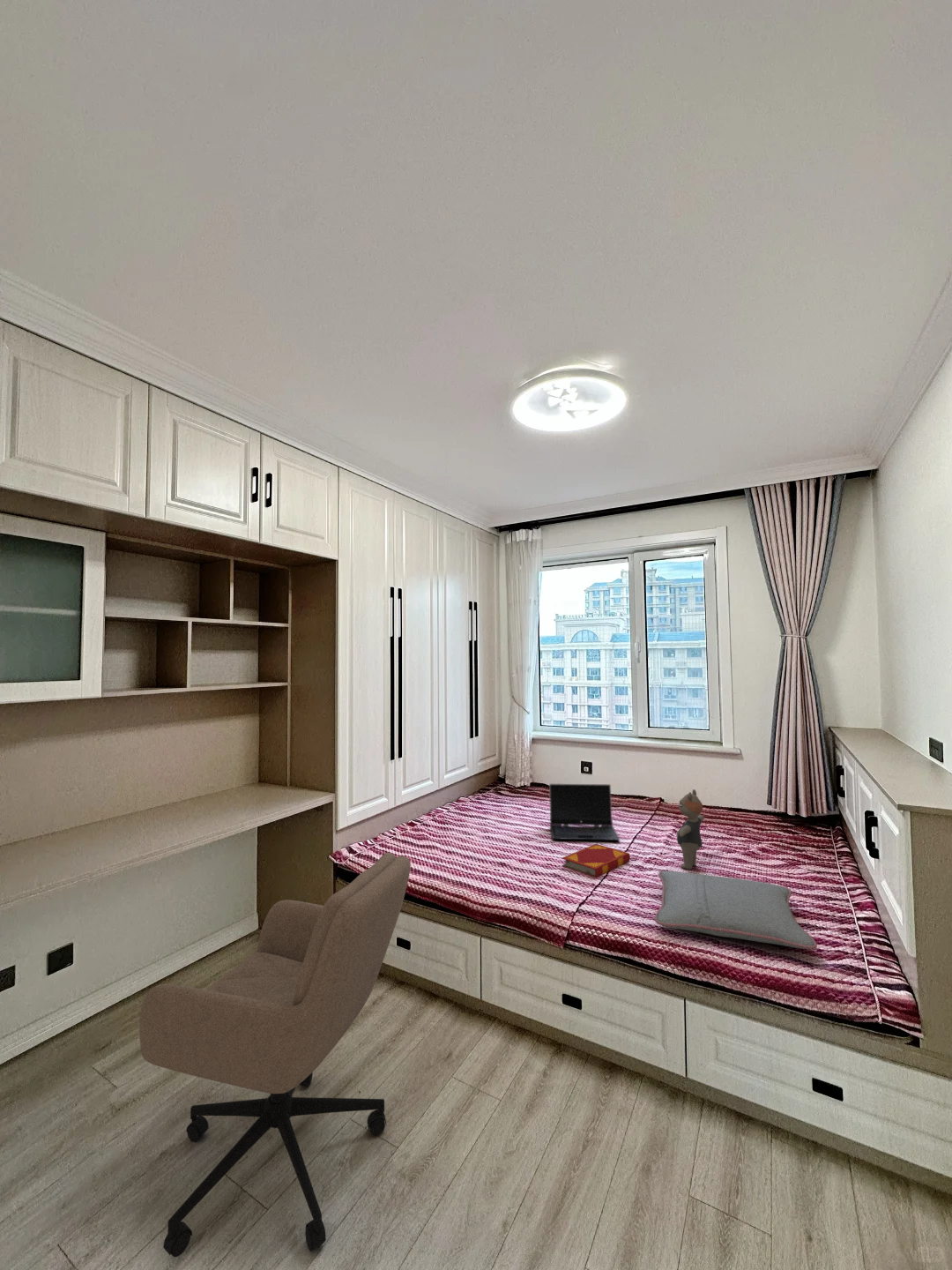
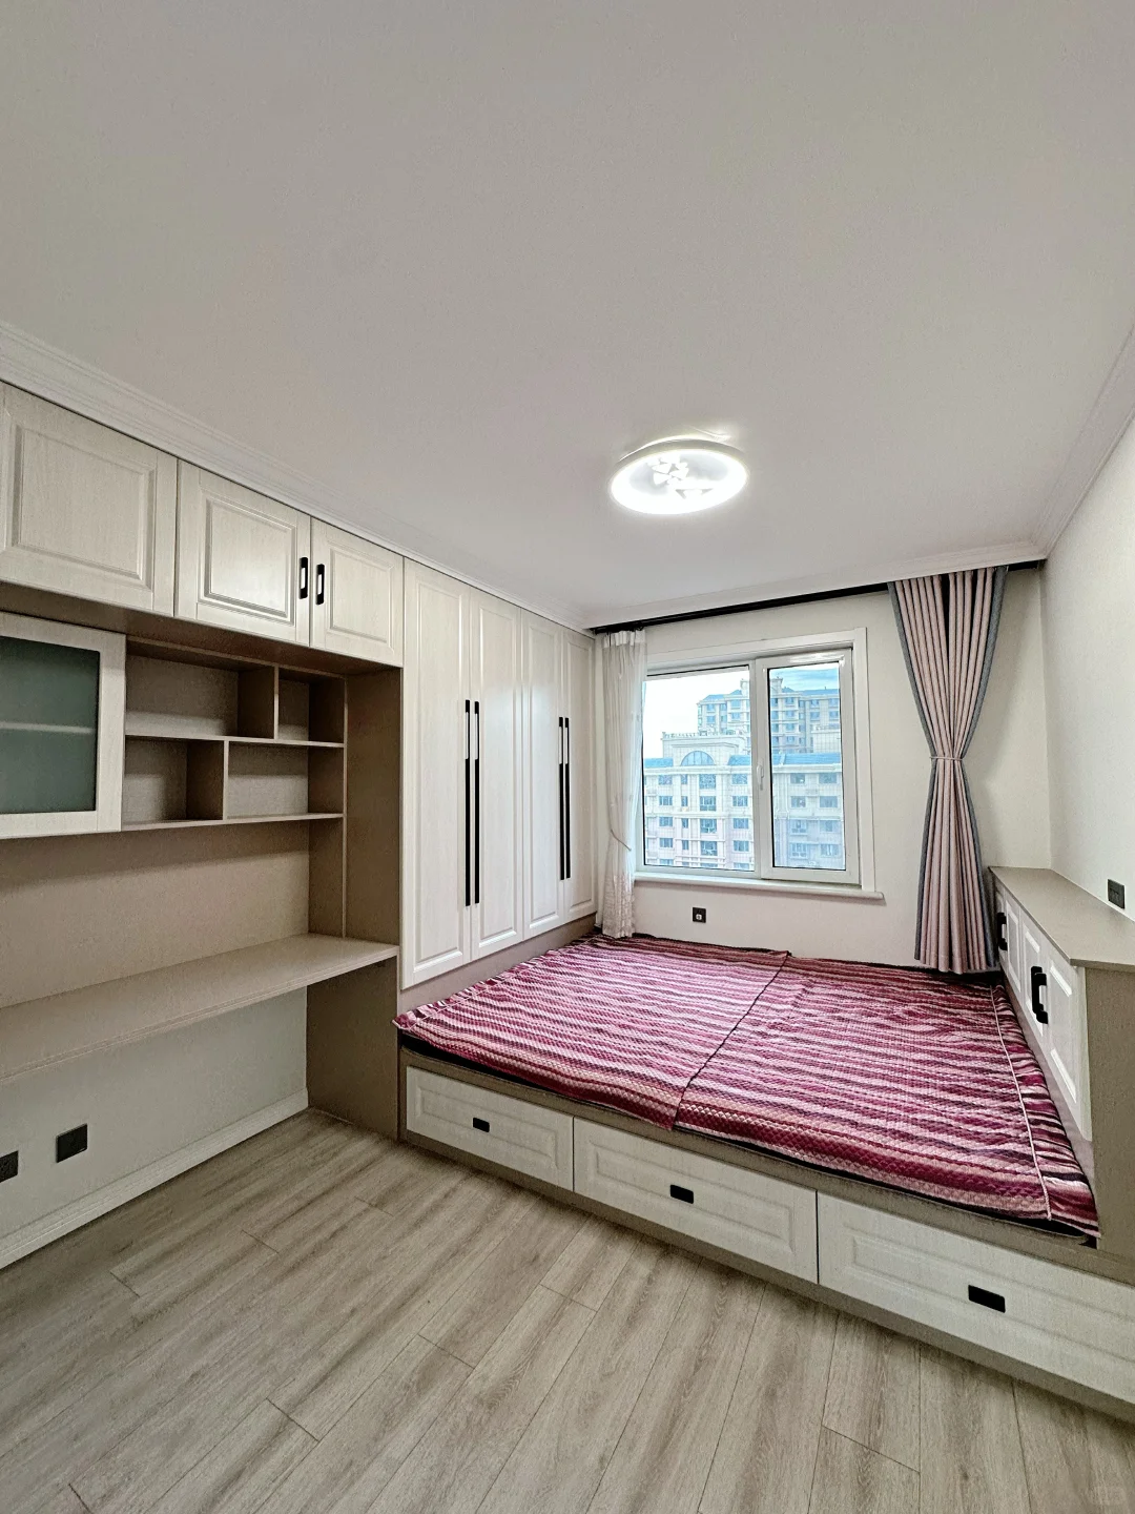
- teddy bear [676,788,705,870]
- hardback book [562,843,631,878]
- laptop computer [548,783,621,841]
- office chair [138,852,412,1258]
- pillow [654,870,818,950]
